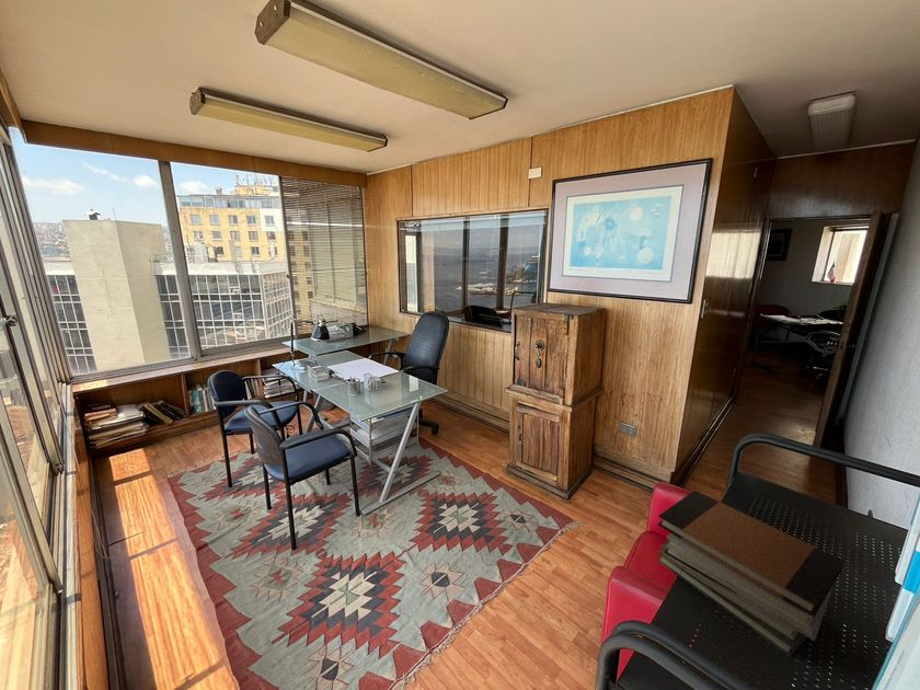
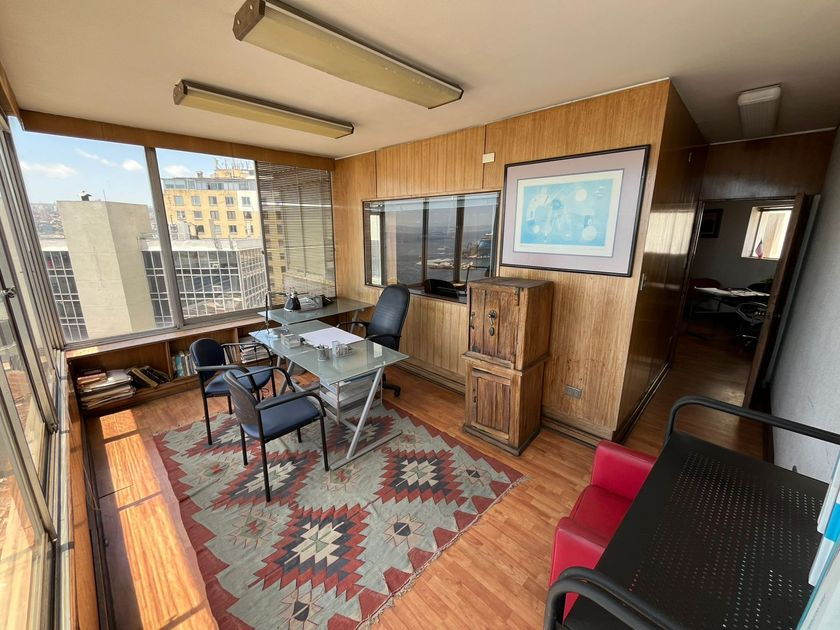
- book stack [656,490,844,658]
